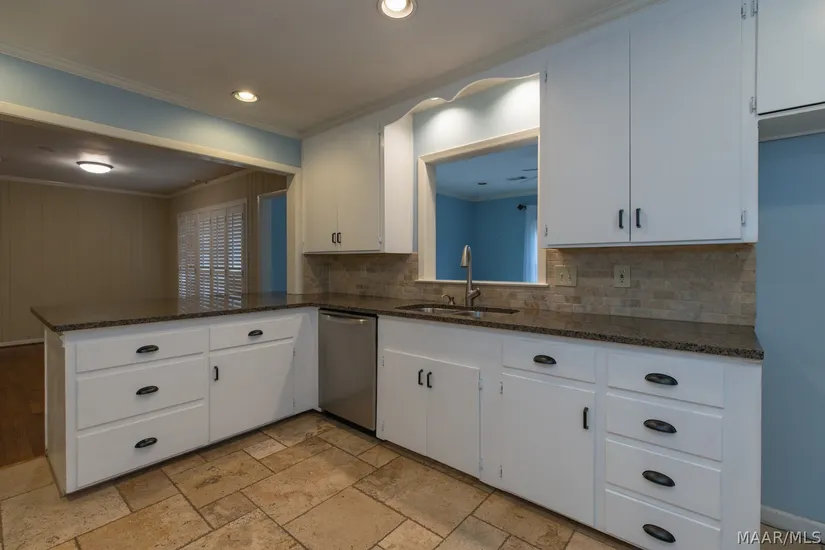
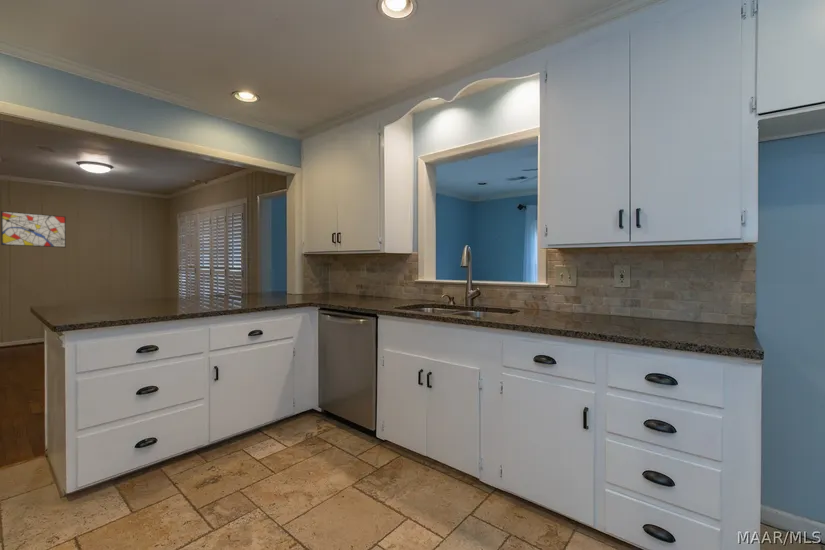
+ wall art [0,210,67,248]
